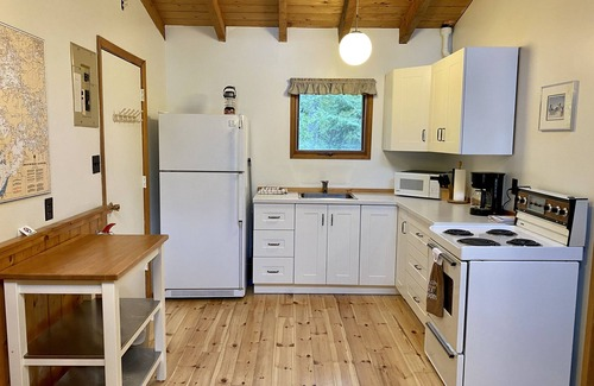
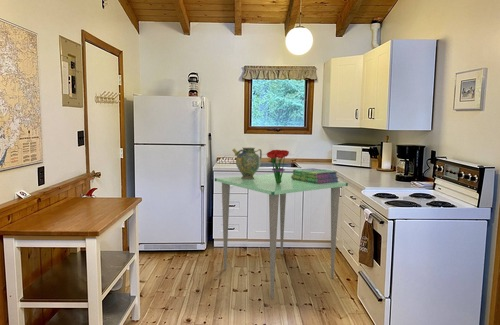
+ stack of books [291,167,340,184]
+ dining table [214,172,349,299]
+ bouquet [265,149,290,184]
+ ceramic jug [231,146,263,179]
